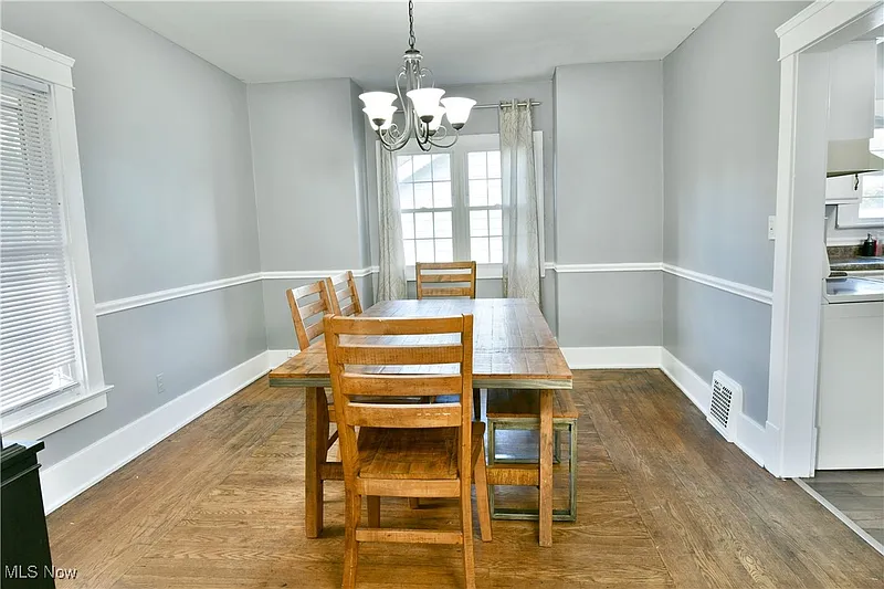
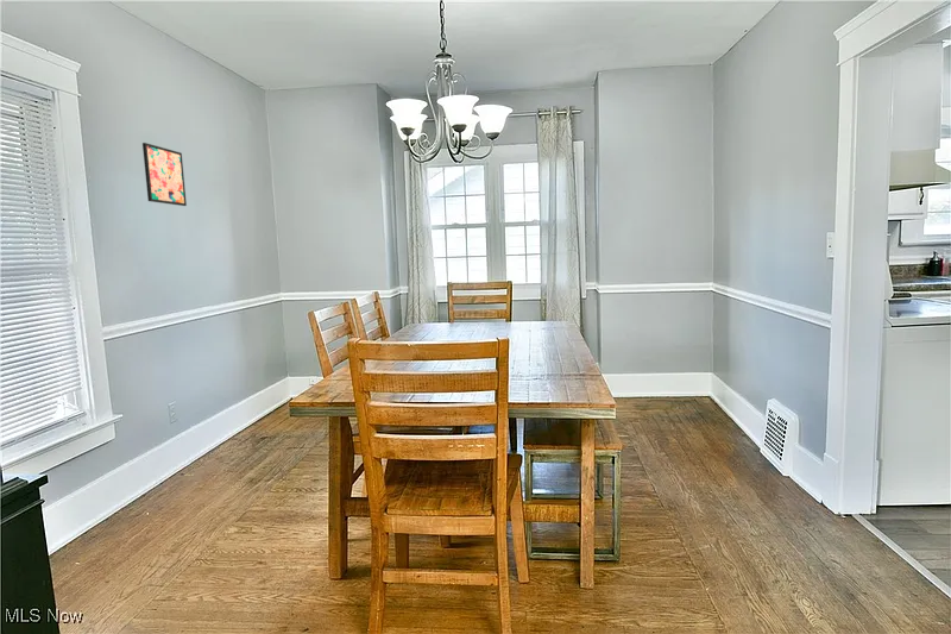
+ wall art [141,142,188,207]
